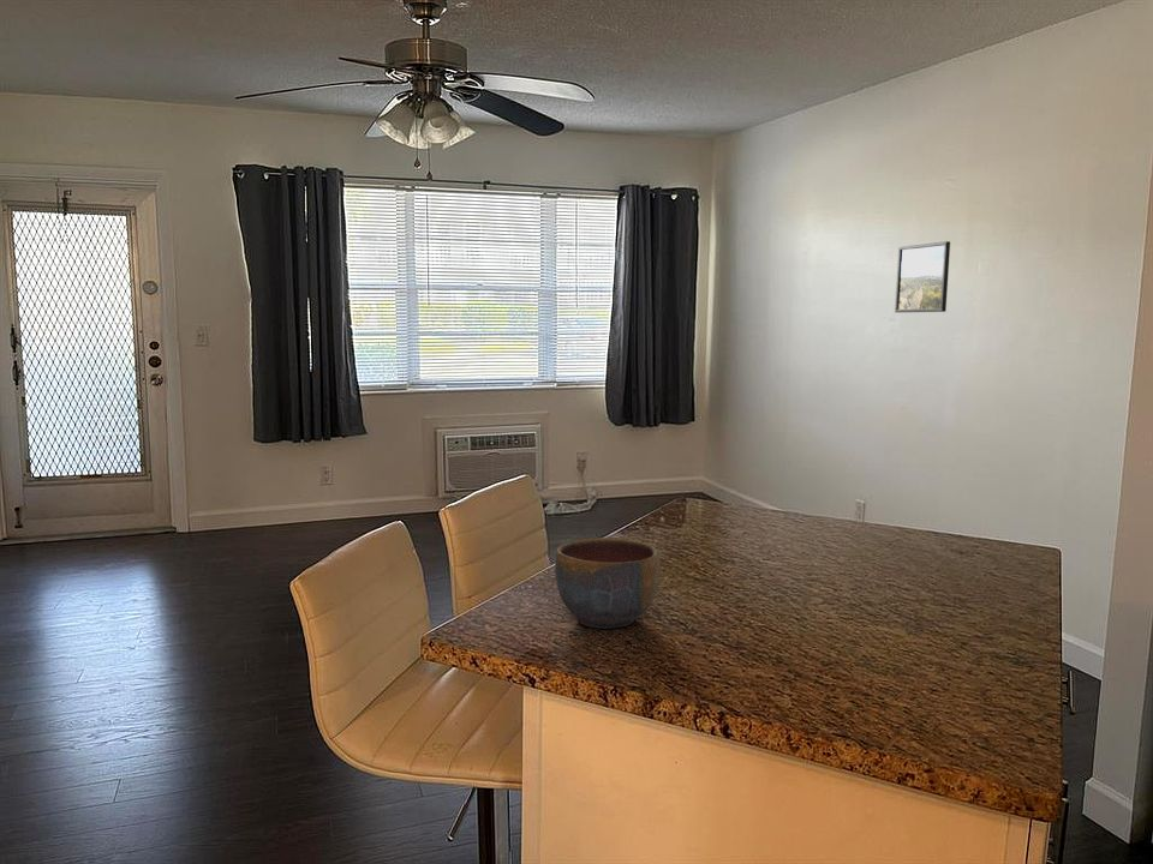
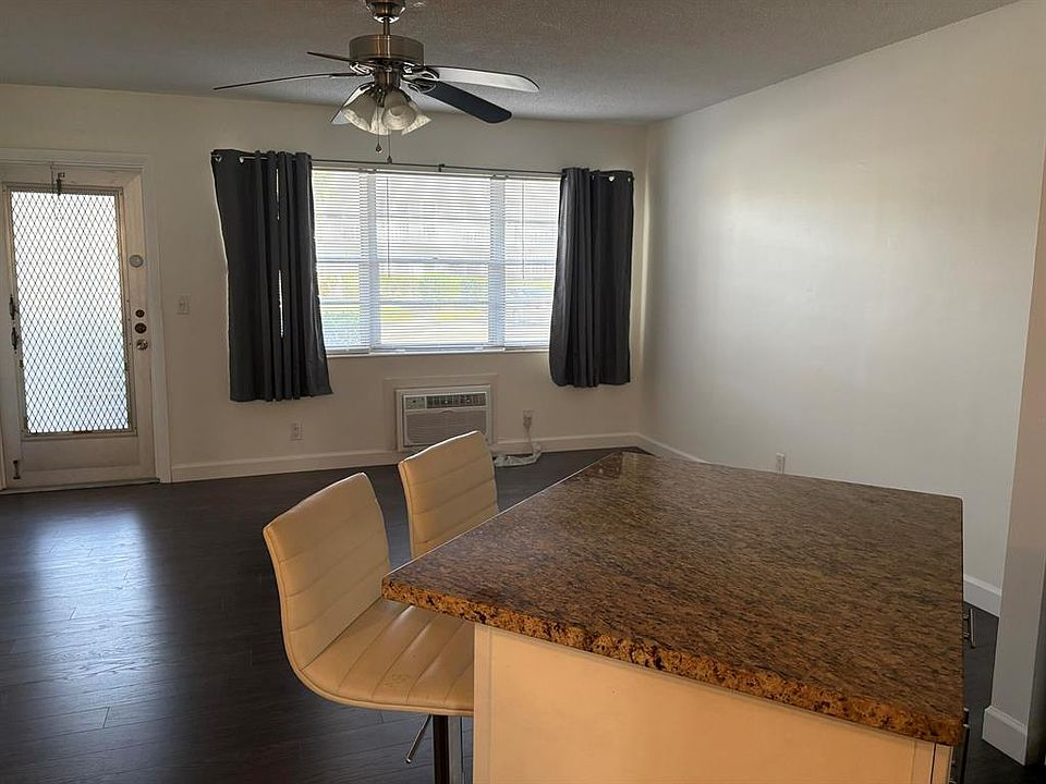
- bowl [554,536,661,630]
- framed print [894,240,951,313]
